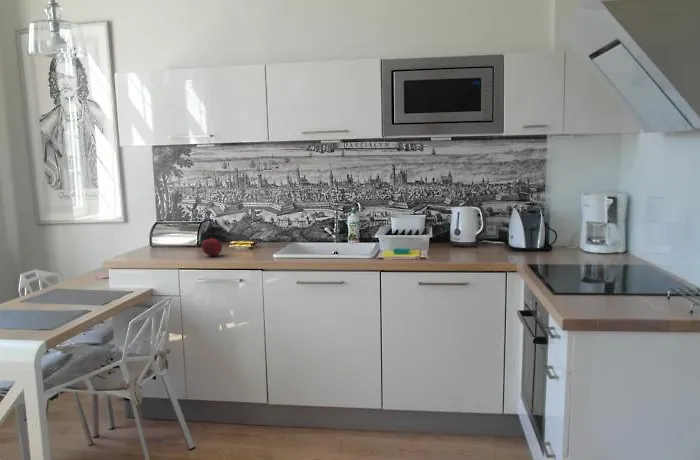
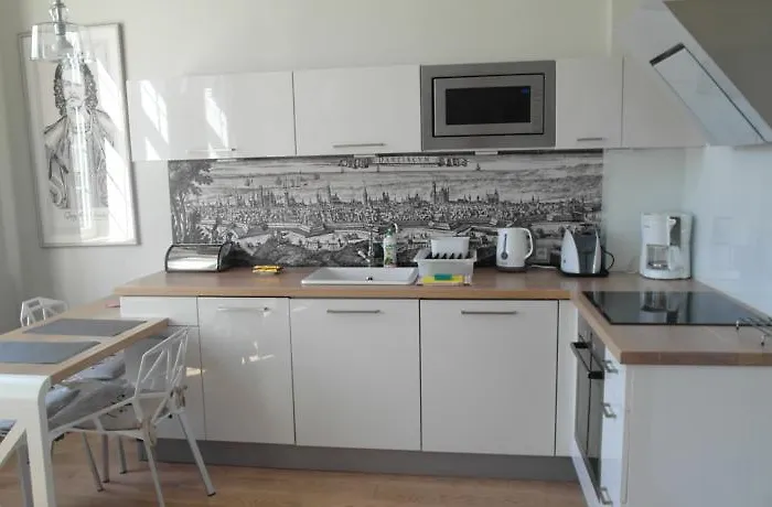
- fruit [201,236,223,257]
